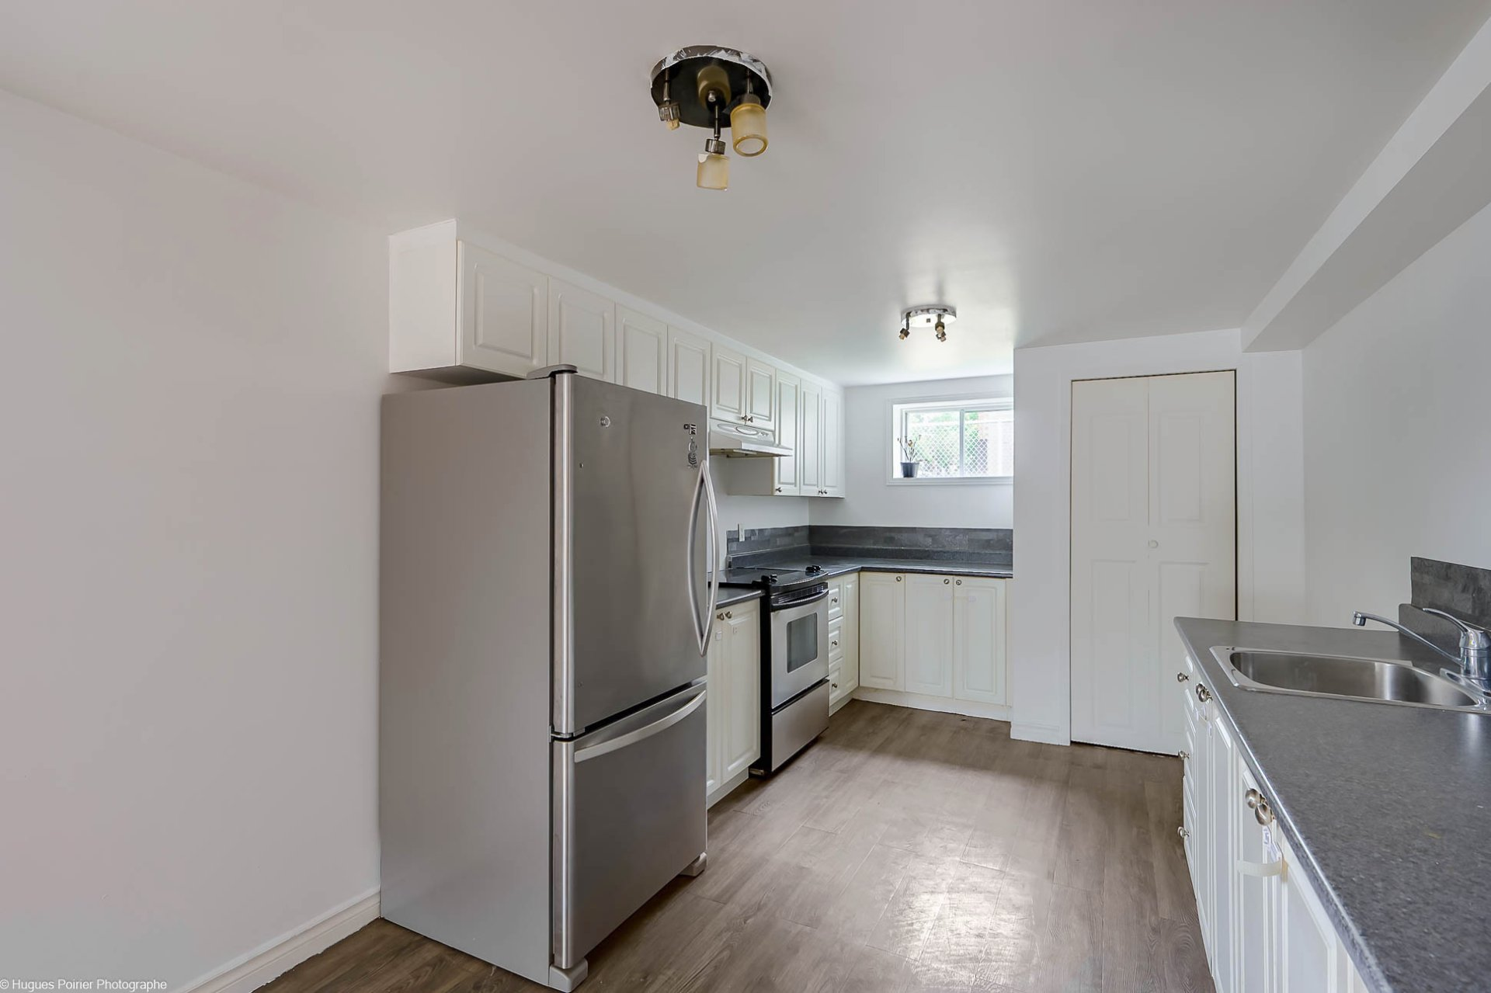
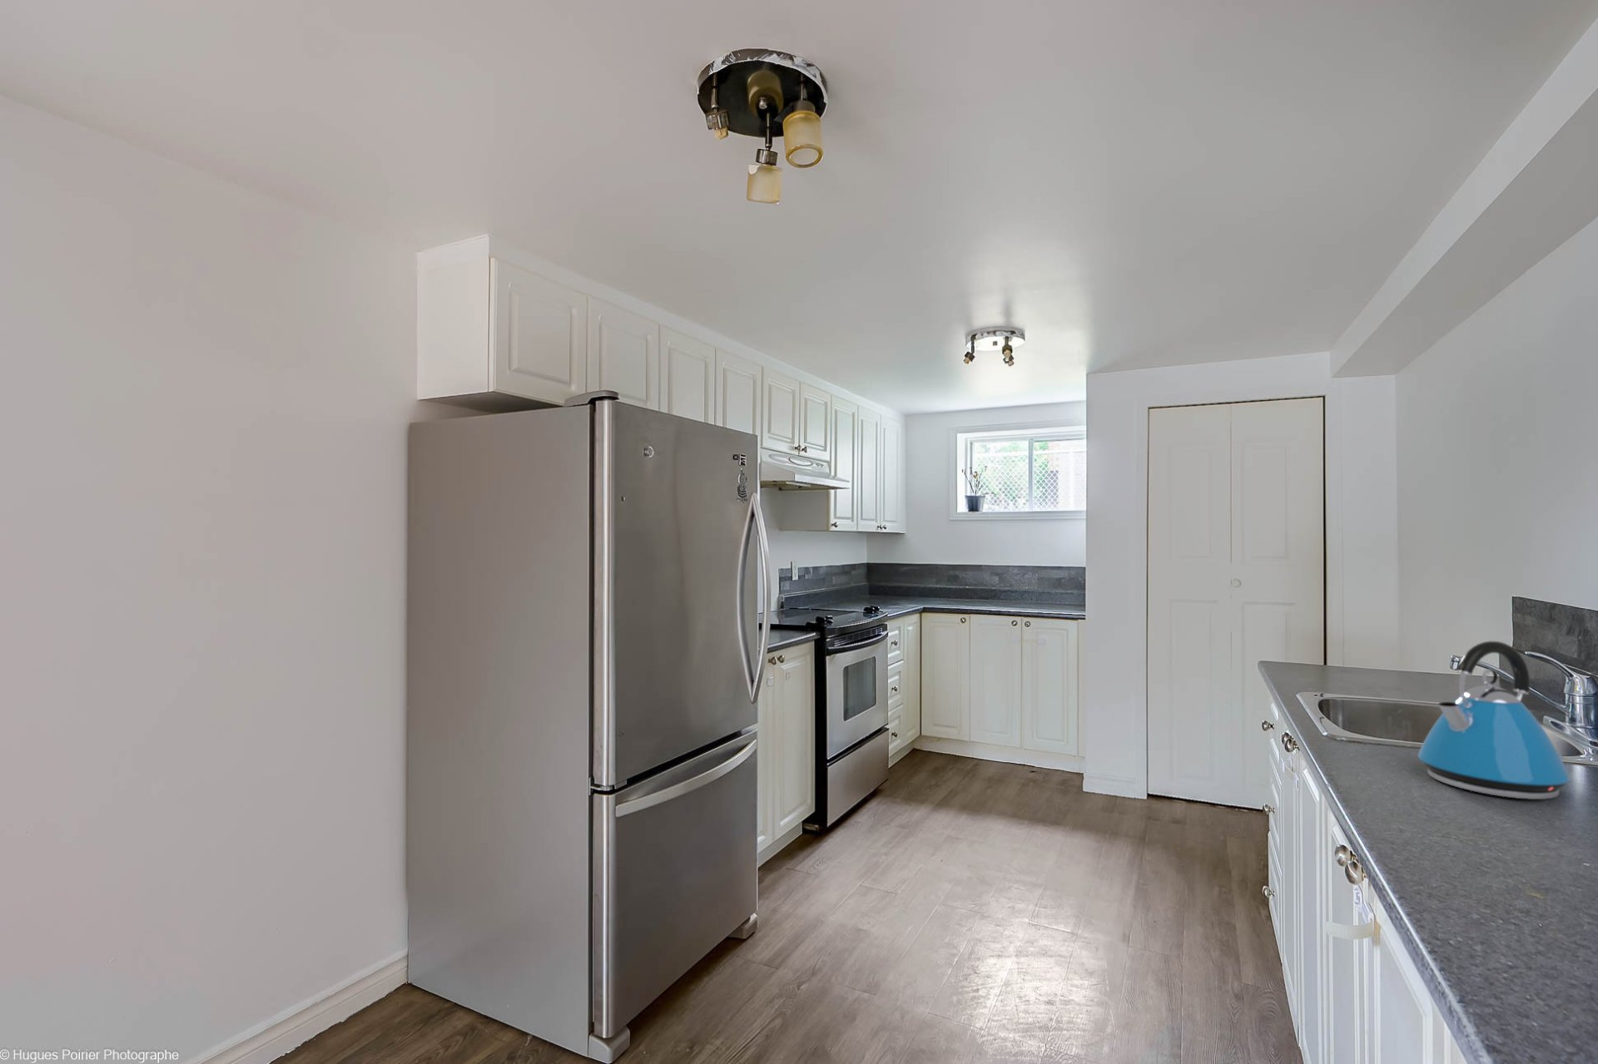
+ kettle [1417,640,1572,800]
